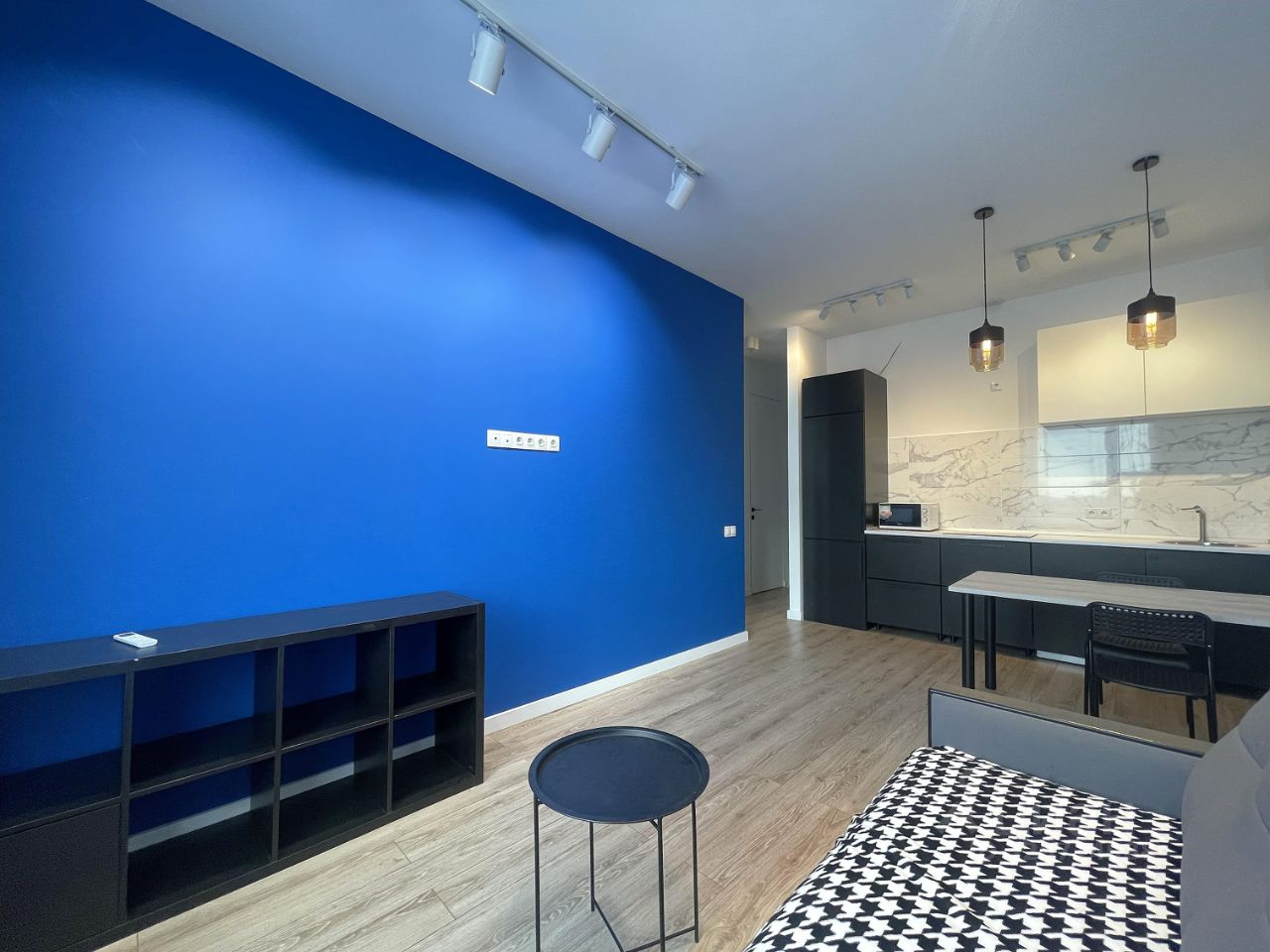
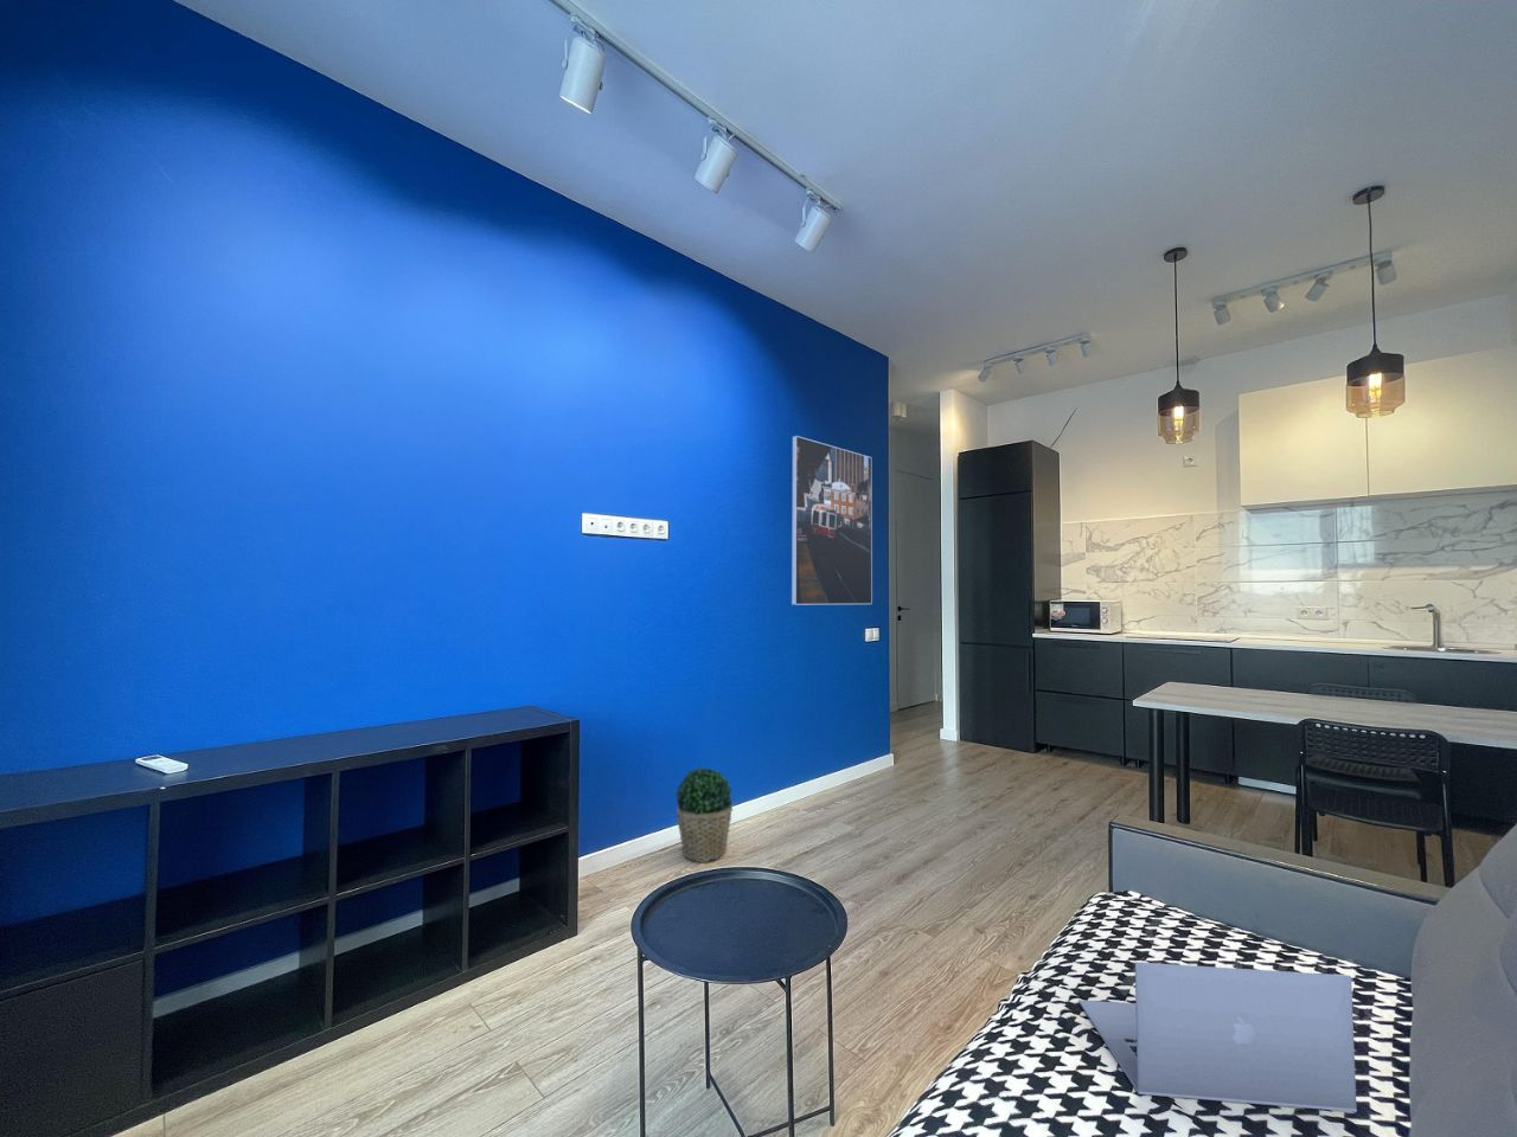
+ potted plant [675,767,733,863]
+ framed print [791,435,873,607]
+ laptop [1077,960,1358,1113]
